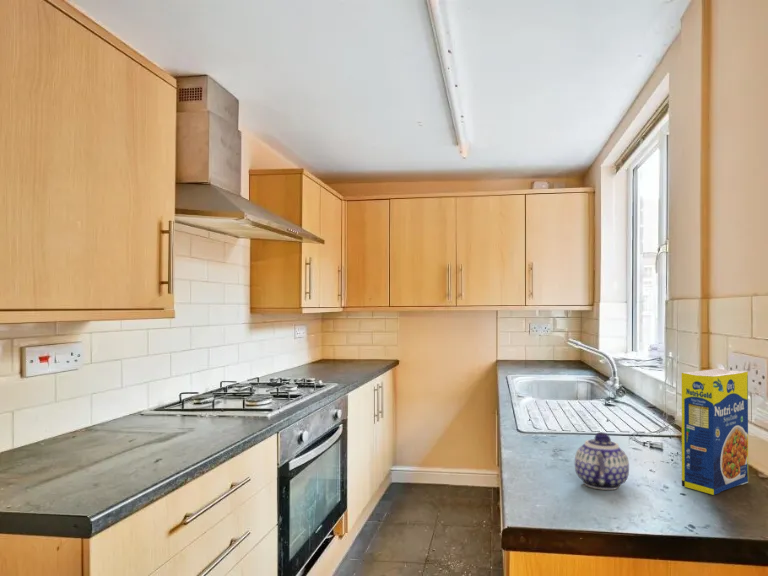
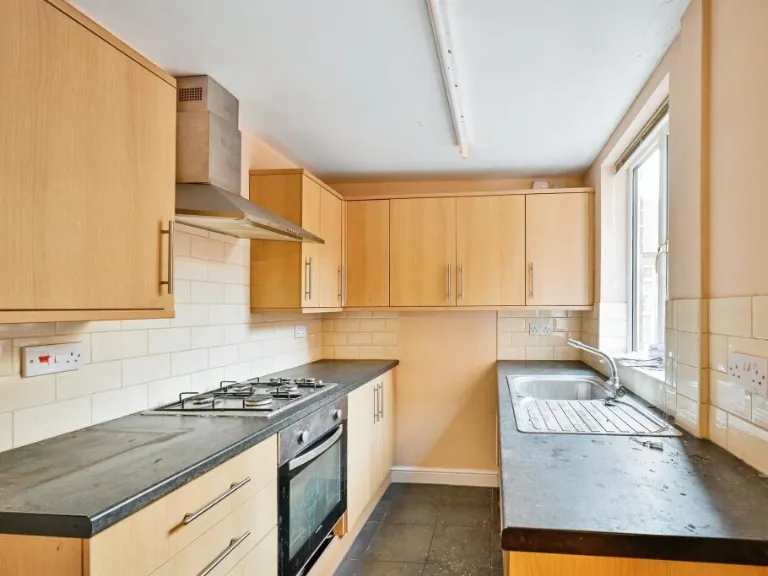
- teapot [574,431,630,491]
- legume [681,367,749,496]
